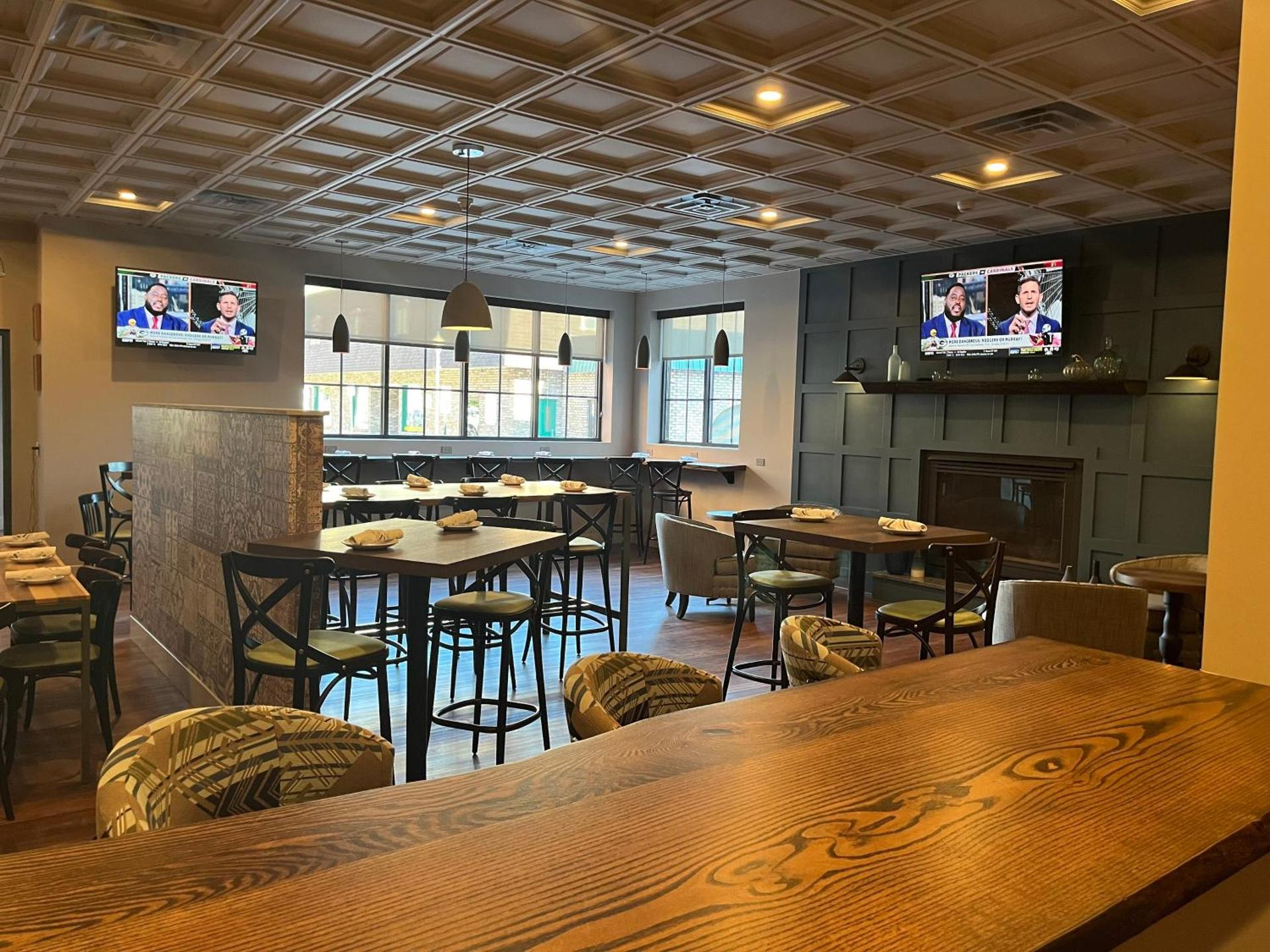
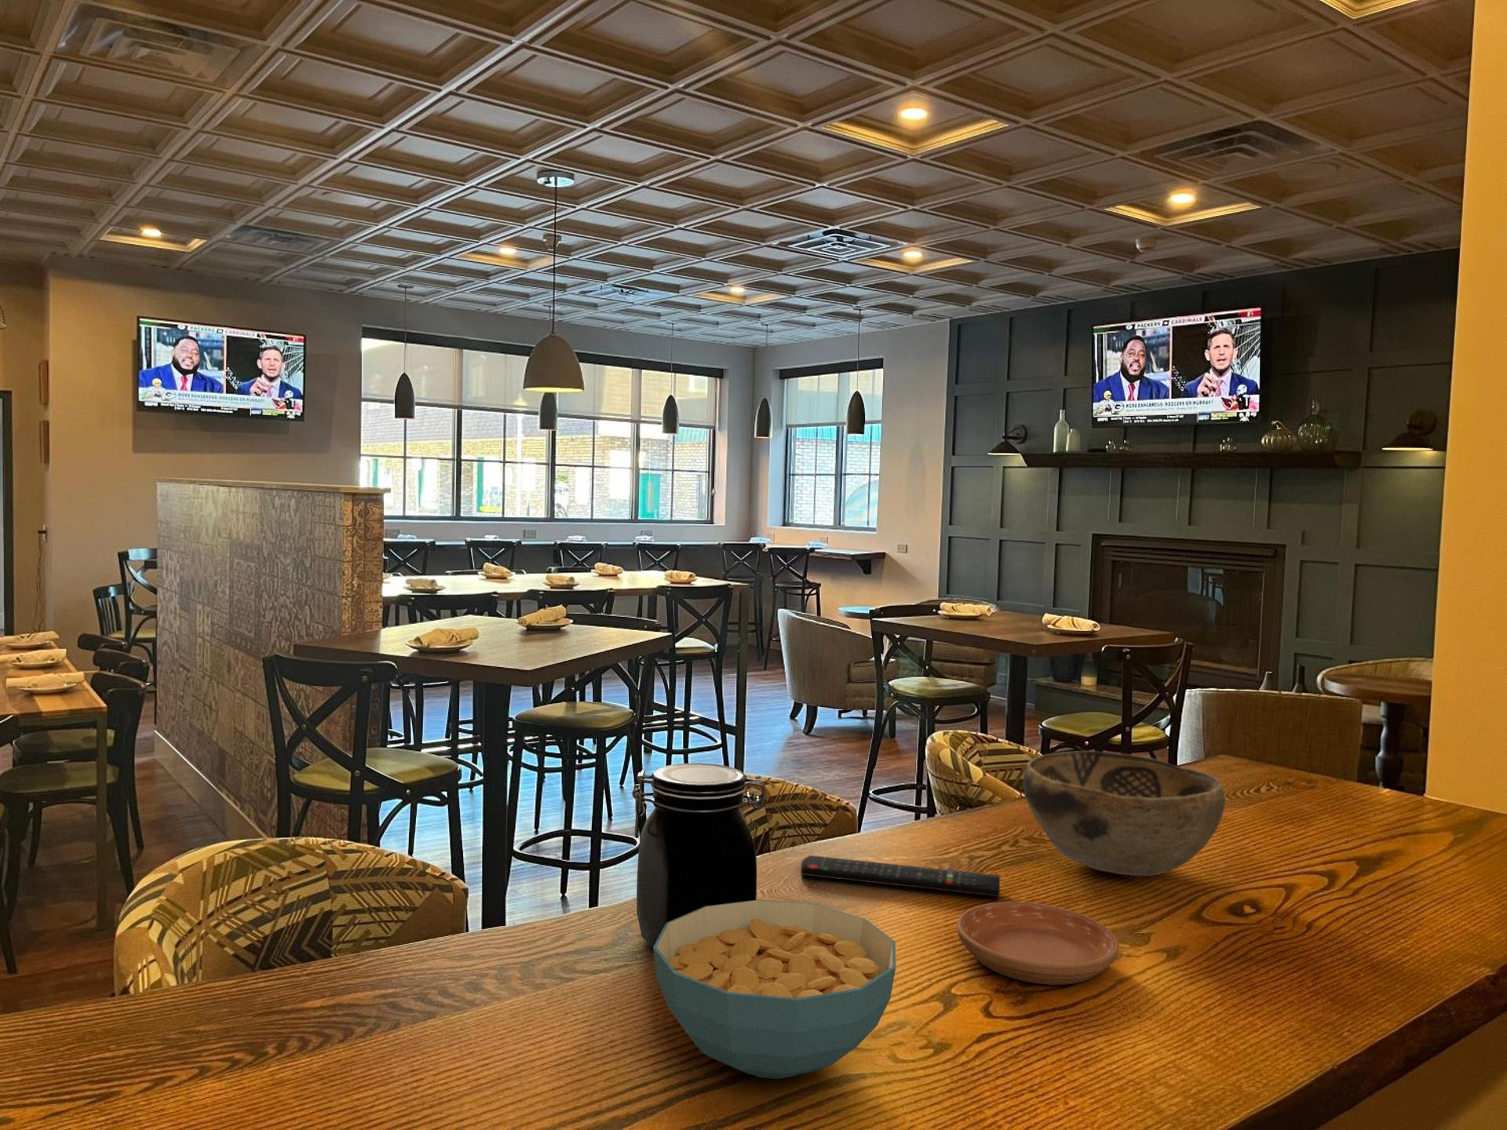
+ cereal bowl [653,900,896,1080]
+ remote control [800,855,1000,897]
+ saucer [956,901,1119,985]
+ decorative bowl [1023,750,1226,876]
+ jar [631,763,767,953]
